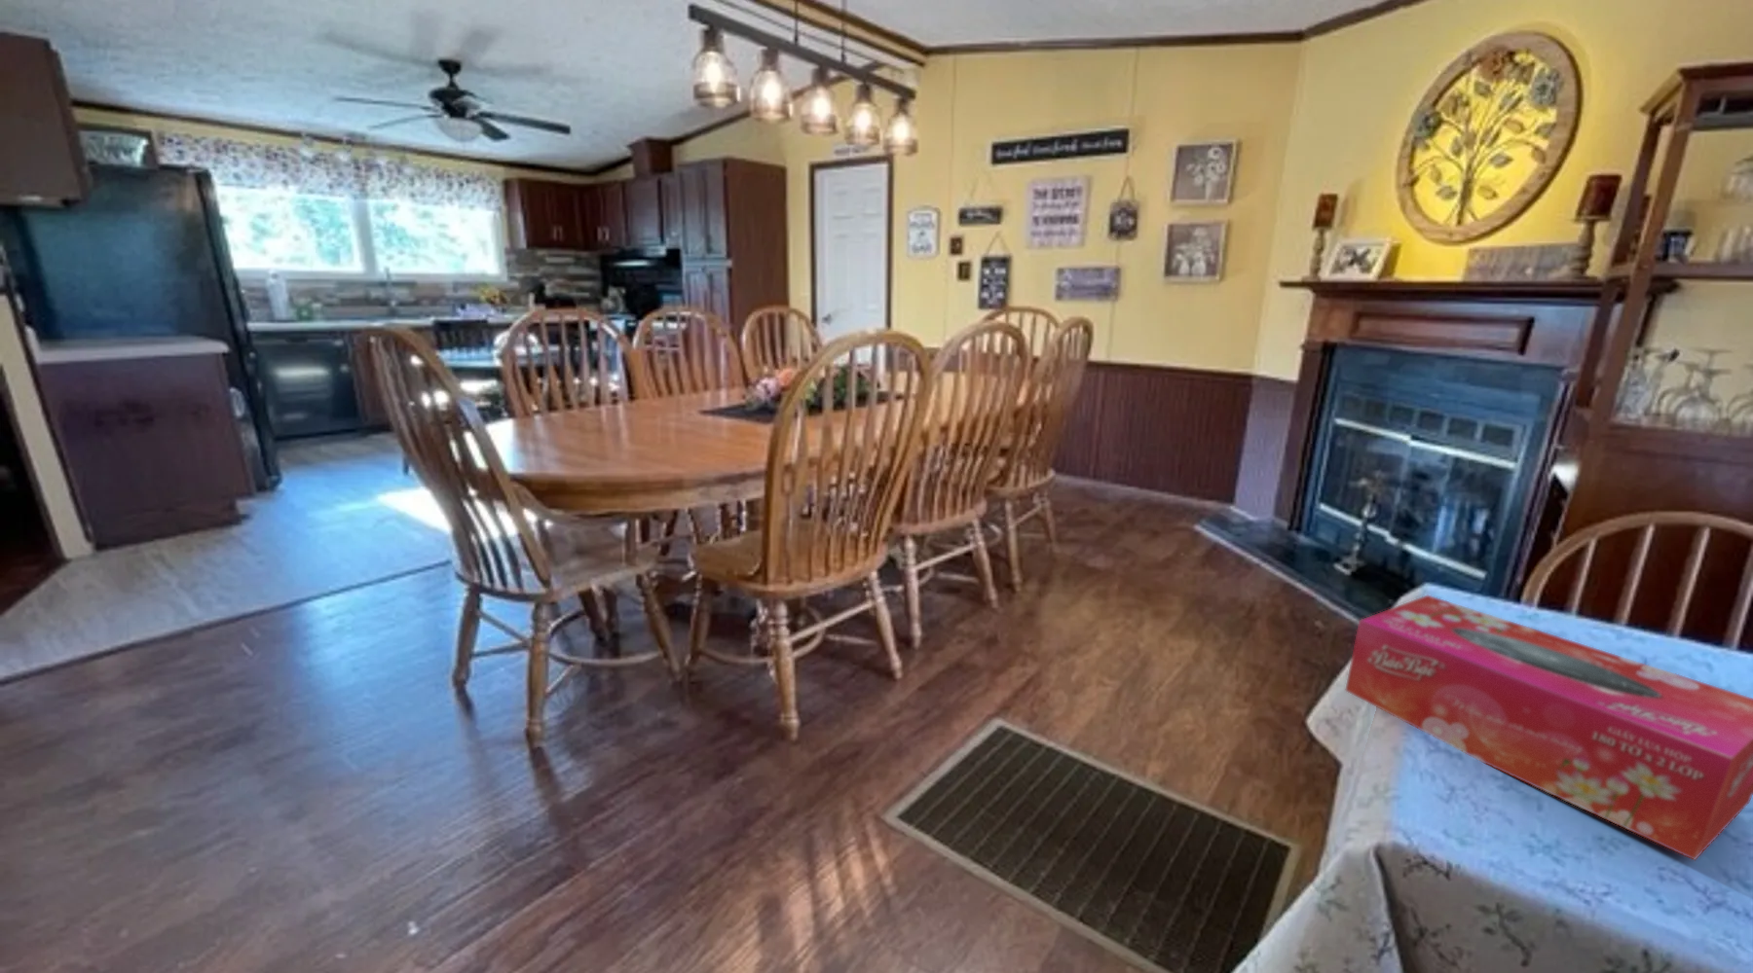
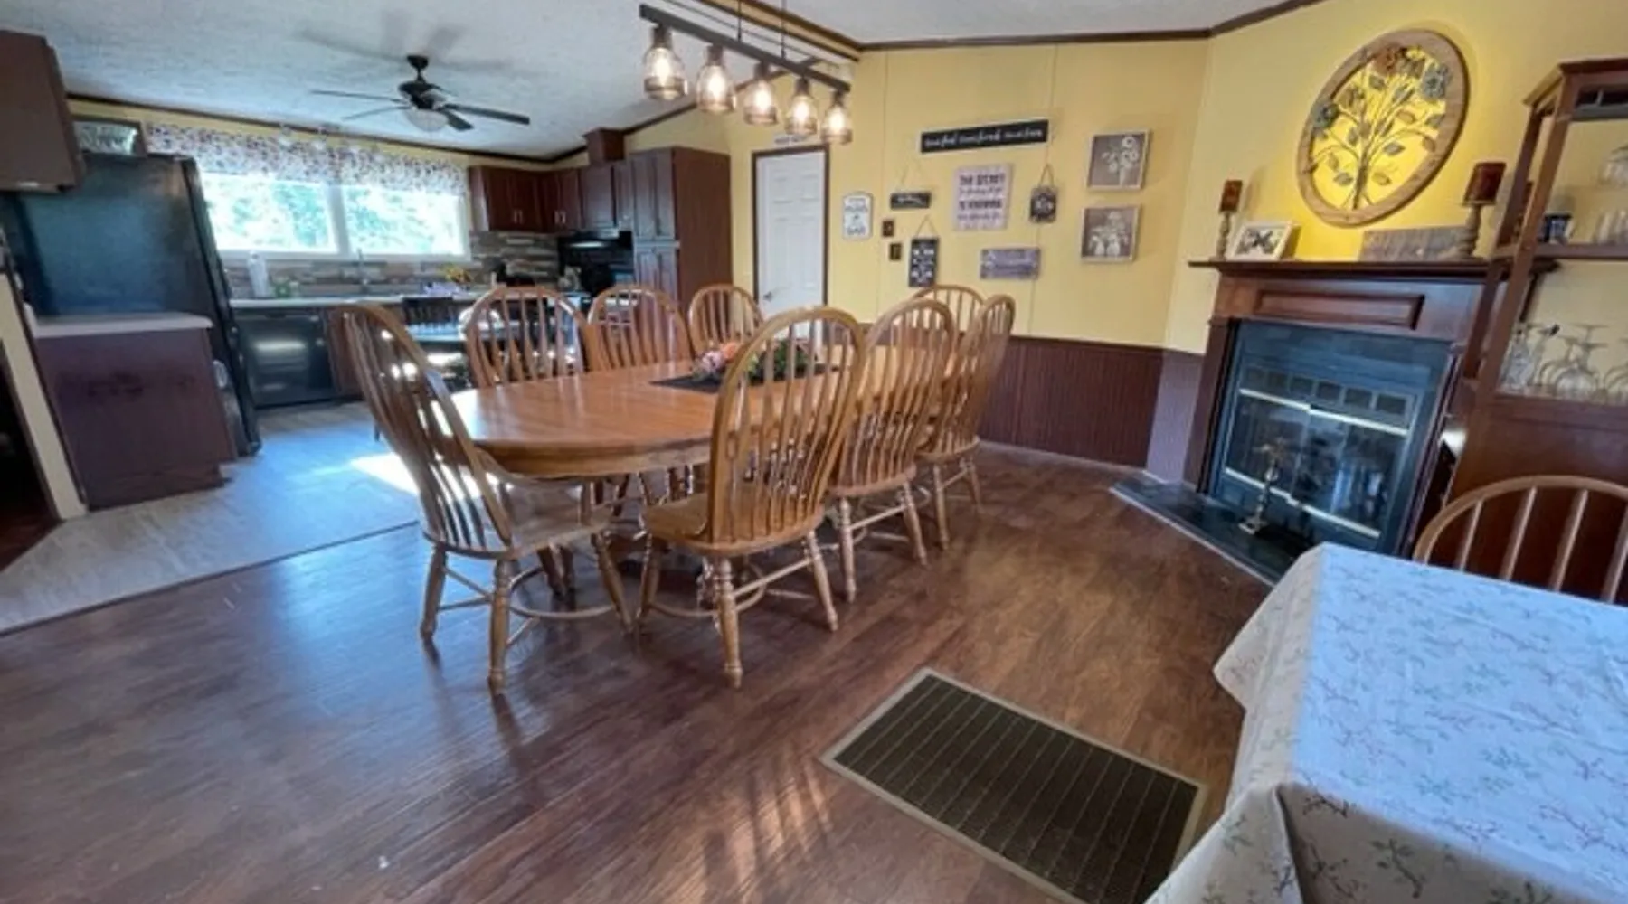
- tissue box [1344,594,1753,862]
